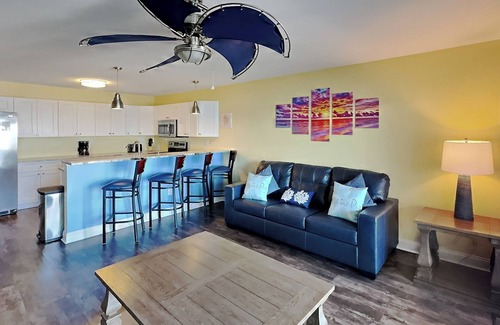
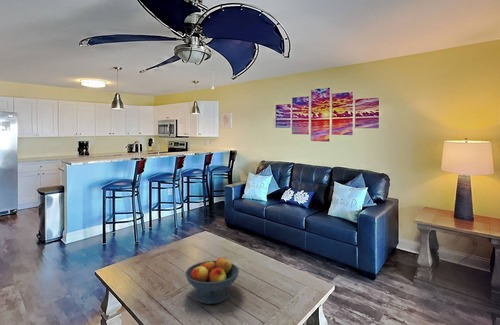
+ fruit bowl [184,257,240,305]
